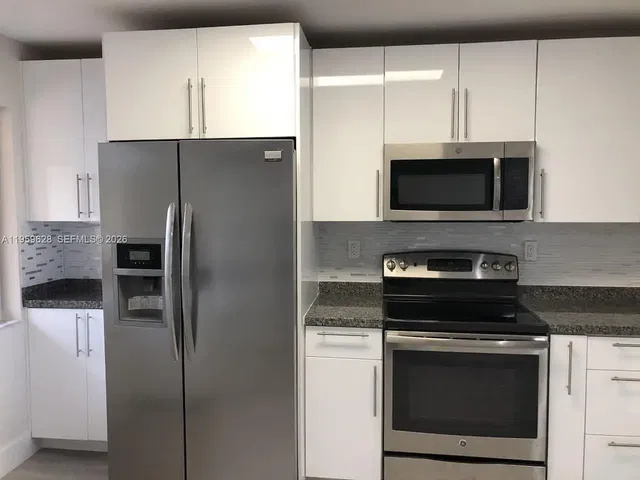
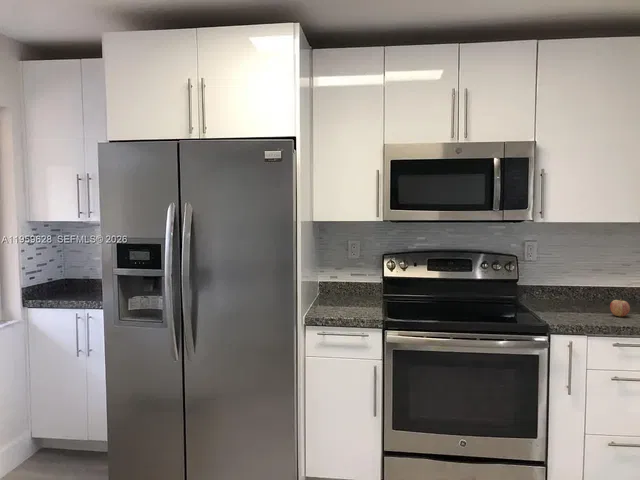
+ fruit [609,298,631,318]
